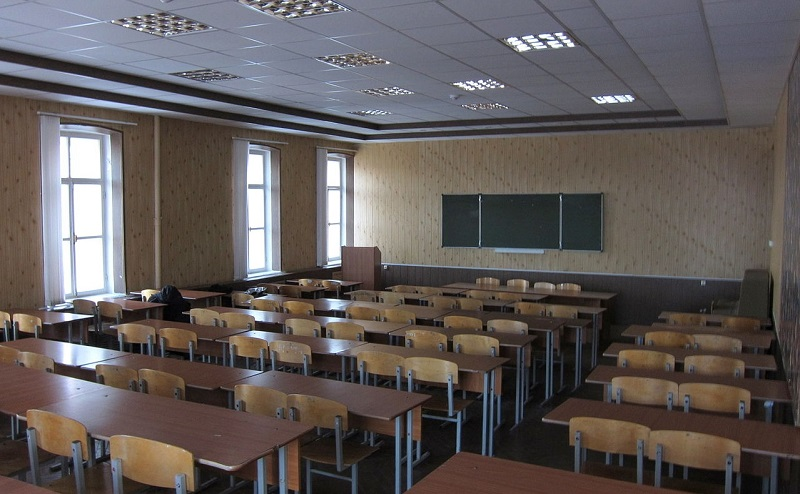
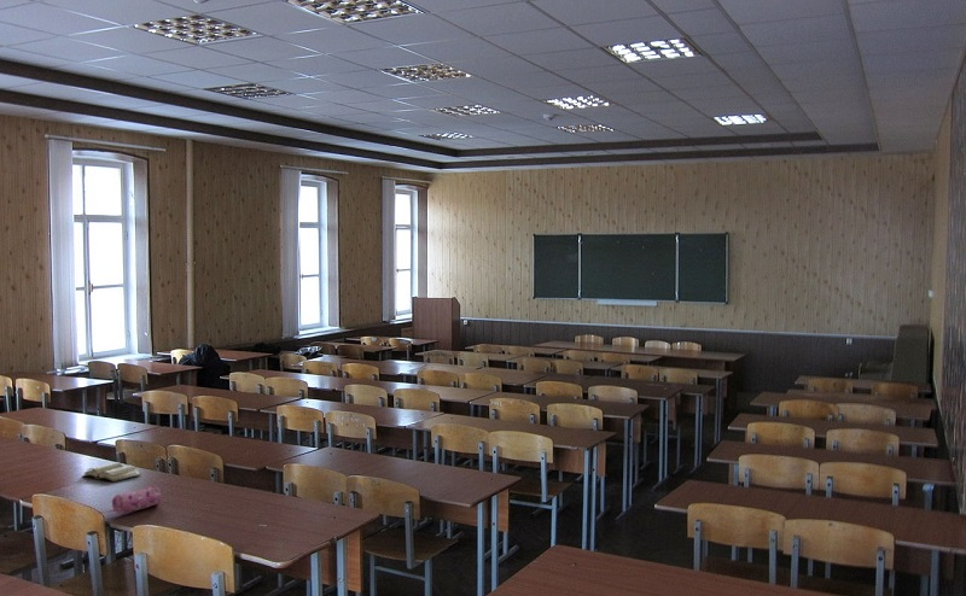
+ pencil case [110,485,163,515]
+ diary [81,461,142,484]
